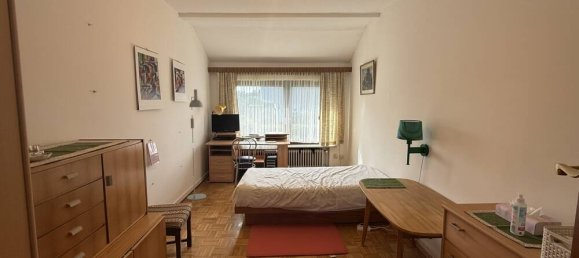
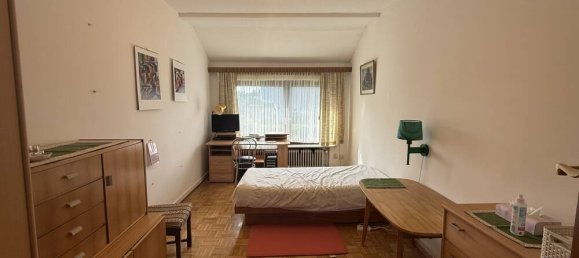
- floor lamp [186,89,207,203]
